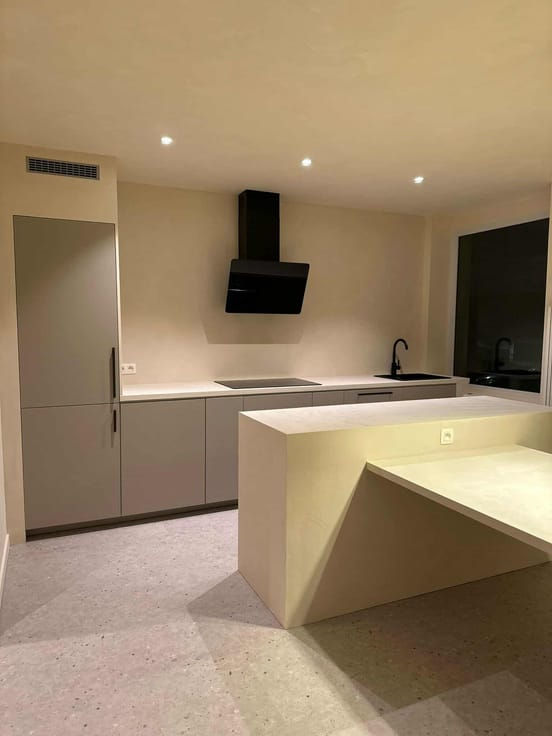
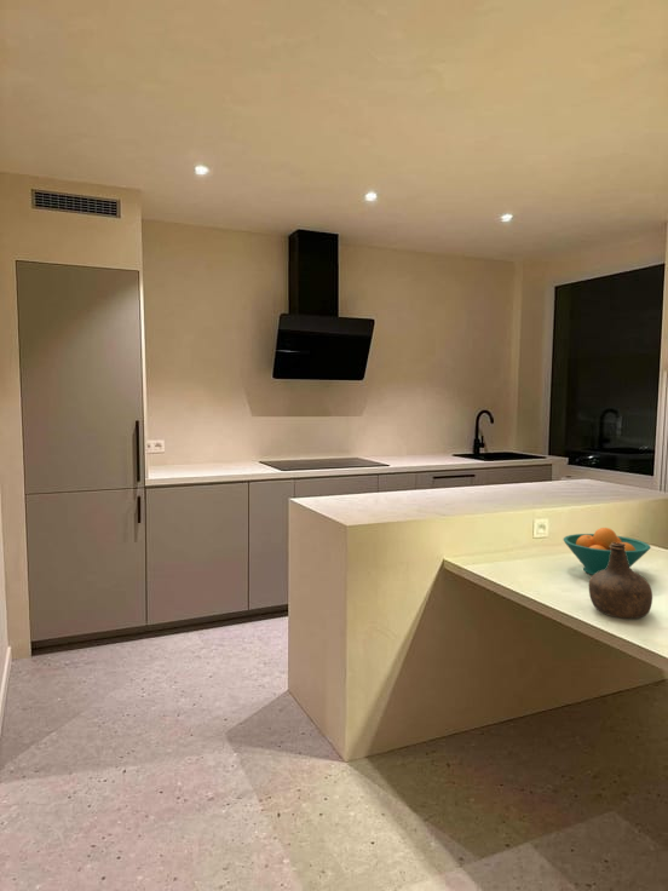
+ bottle [588,542,653,620]
+ fruit bowl [562,527,652,576]
